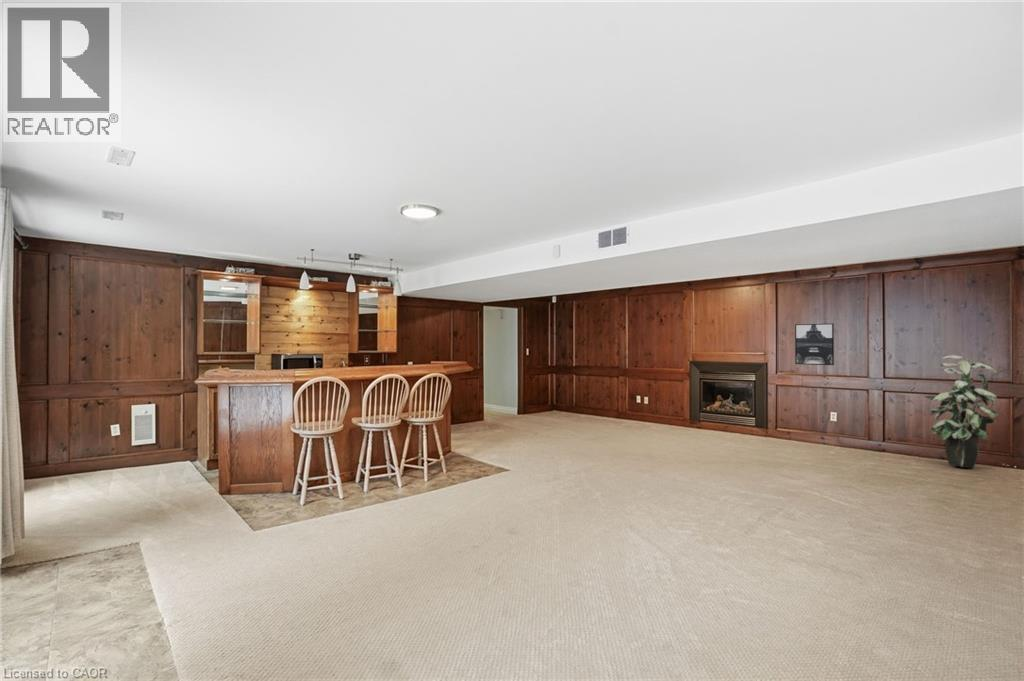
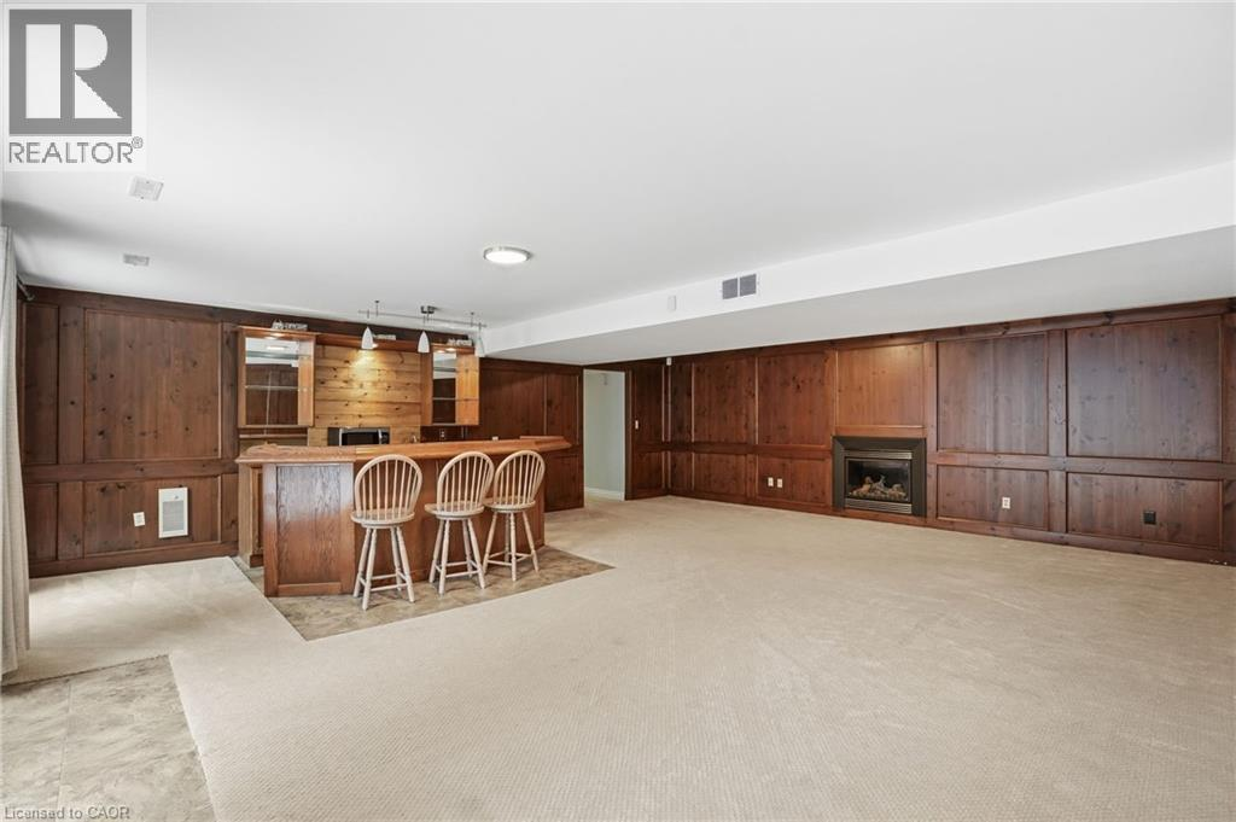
- wall art [794,323,835,366]
- indoor plant [923,354,1001,469]
